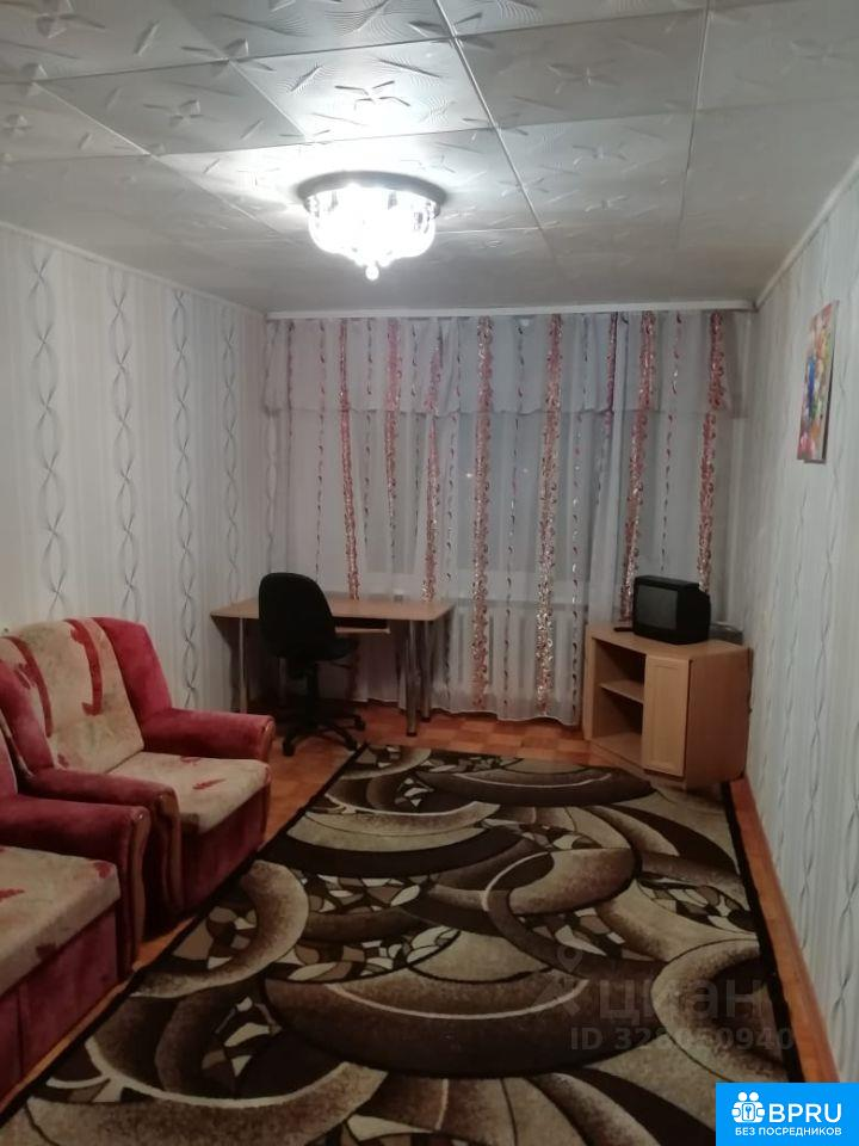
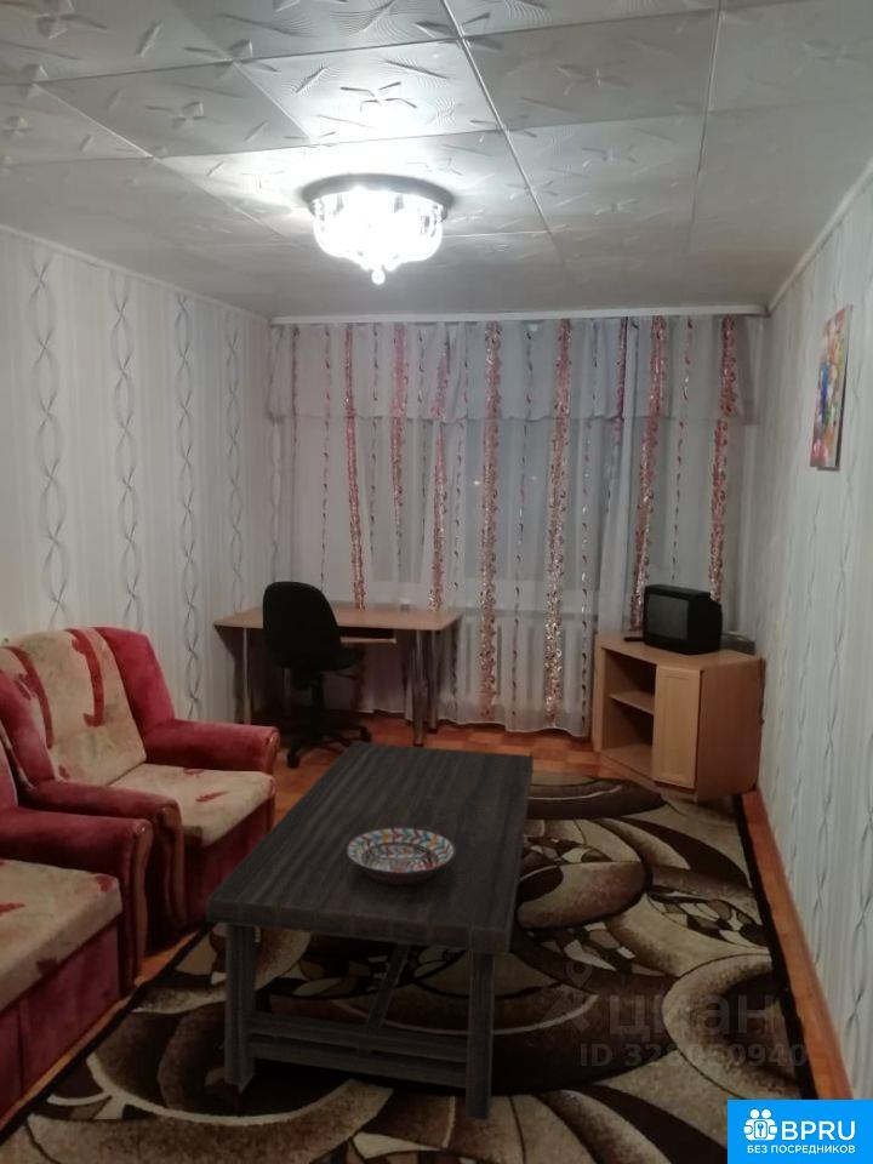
+ coffee table [205,741,535,1122]
+ decorative bowl [348,828,455,886]
